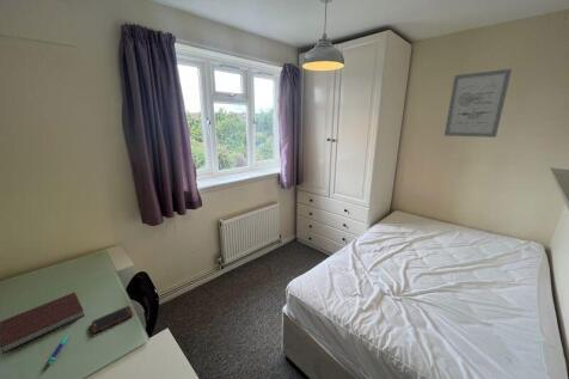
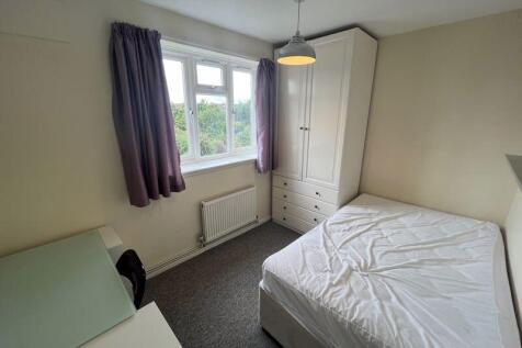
- wall art [443,68,513,139]
- notebook [0,291,86,355]
- pen [47,334,69,366]
- cell phone [90,305,134,334]
